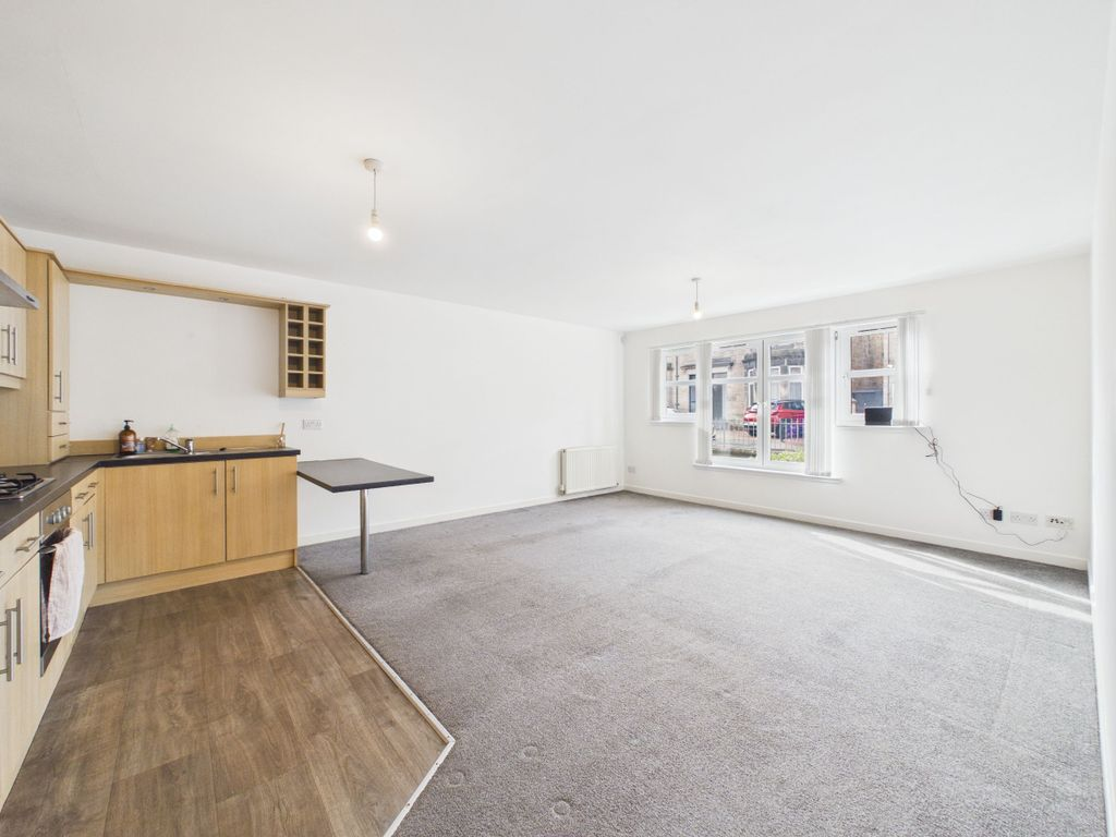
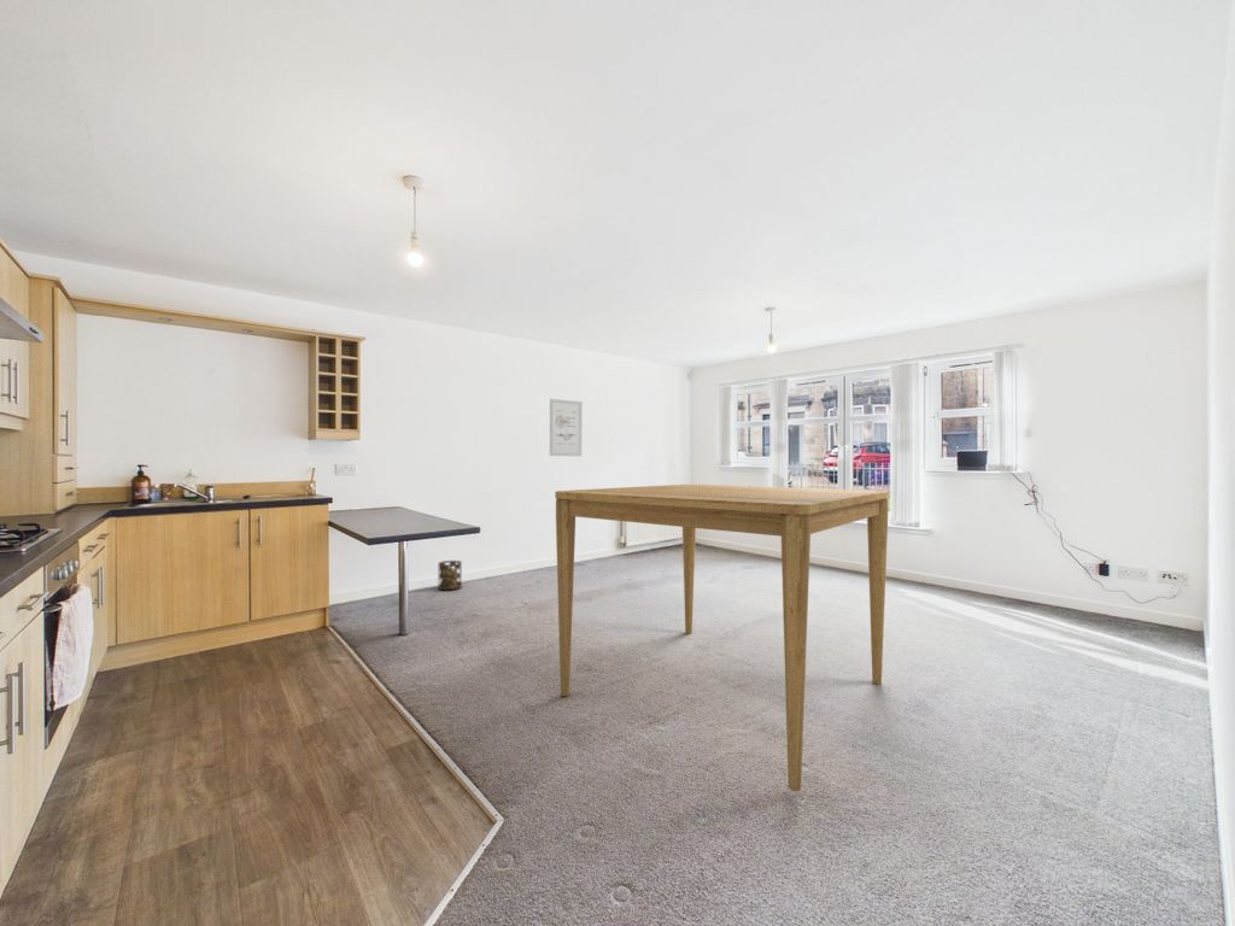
+ lantern [437,559,463,592]
+ wall art [549,398,584,457]
+ dining table [554,483,890,792]
